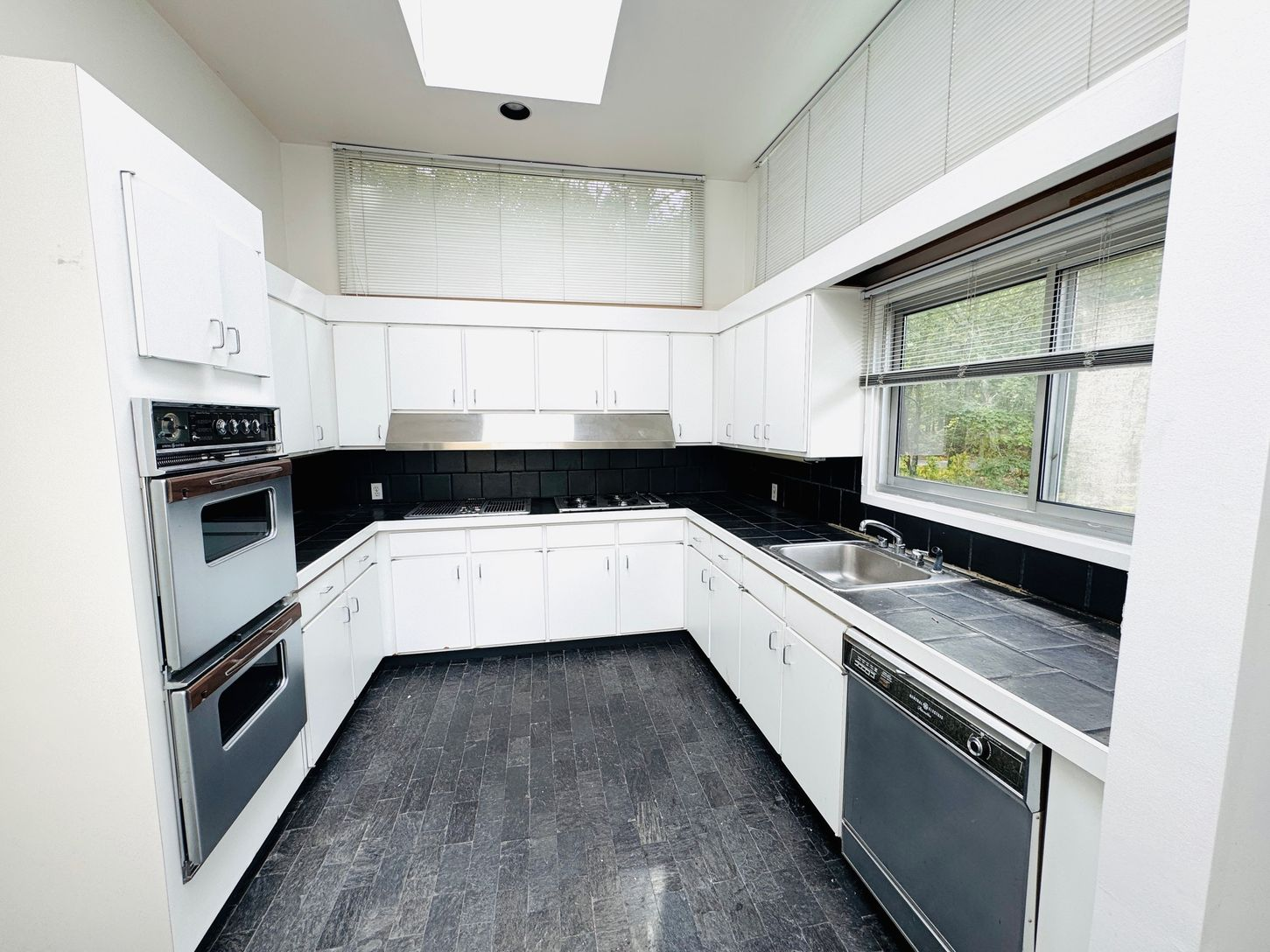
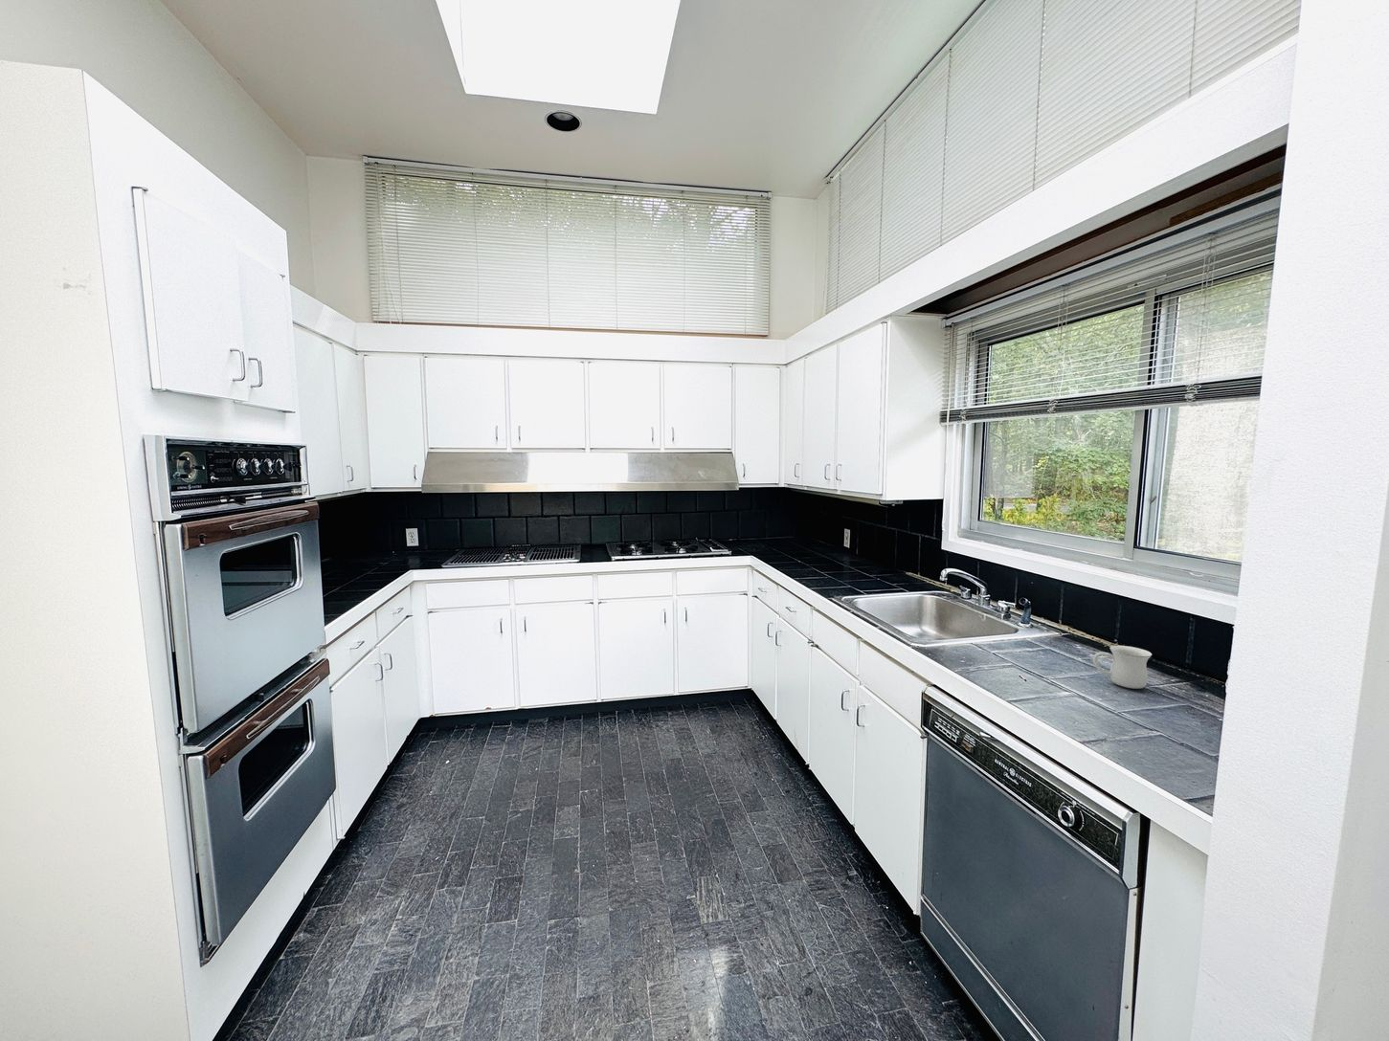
+ mug [1093,645,1153,690]
